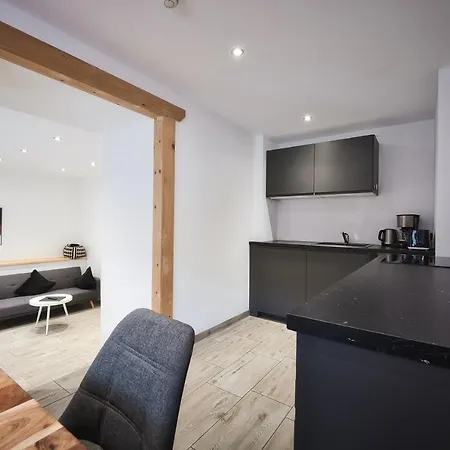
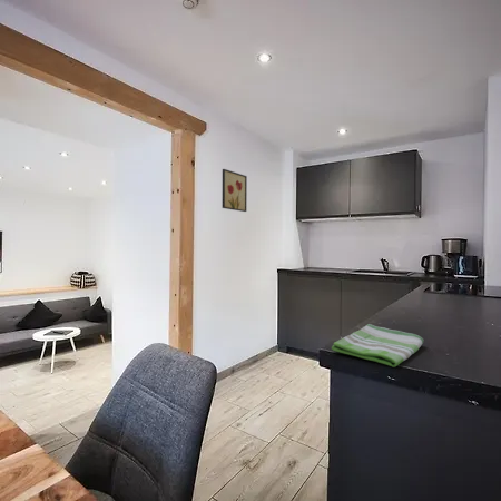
+ wall art [222,168,248,213]
+ dish towel [331,323,425,369]
